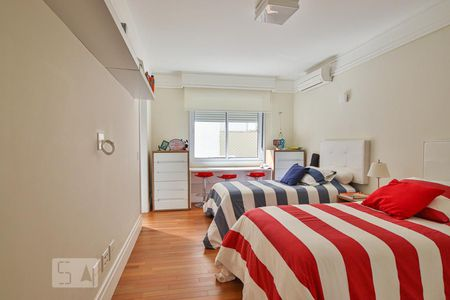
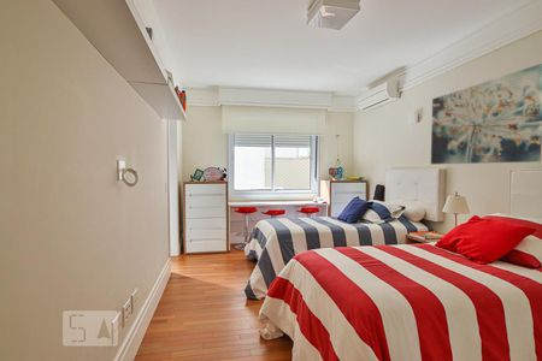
+ wall art [430,63,542,165]
